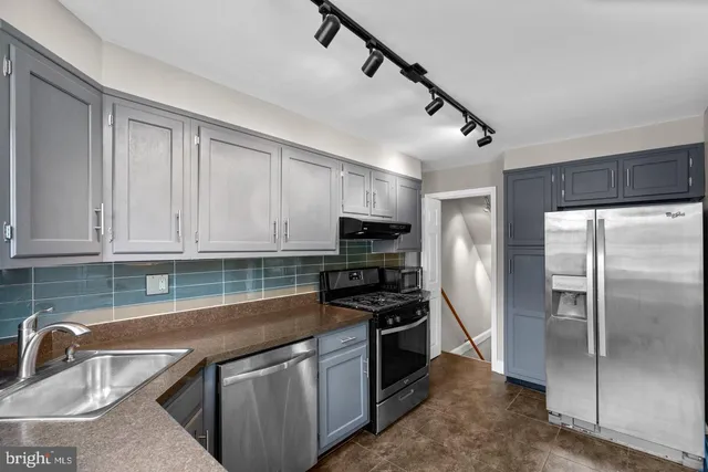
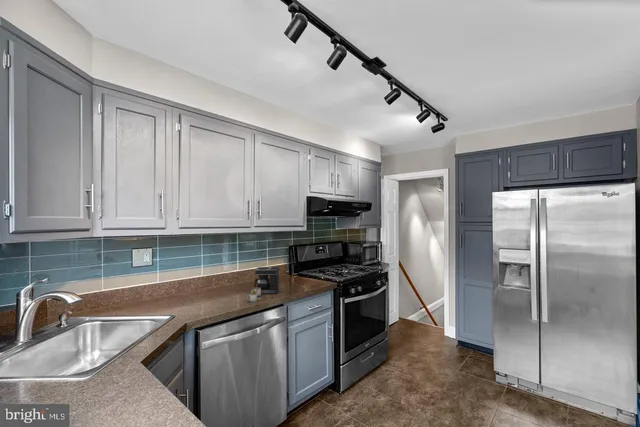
+ coffee maker [246,266,280,304]
